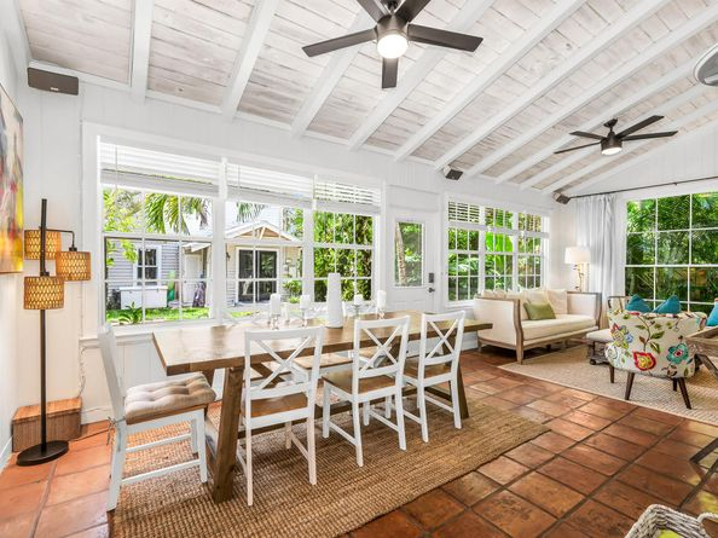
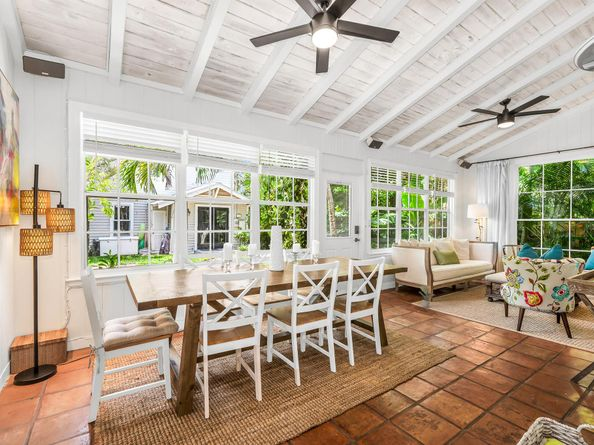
+ potted plant [418,285,435,308]
